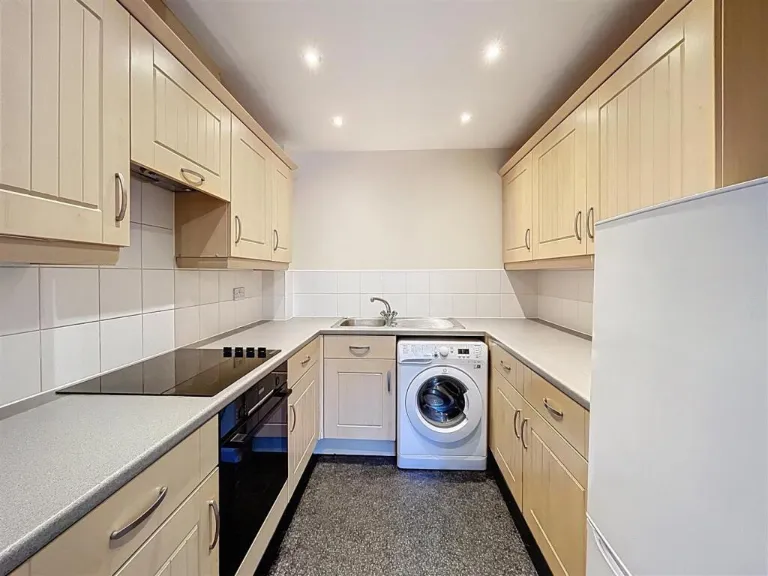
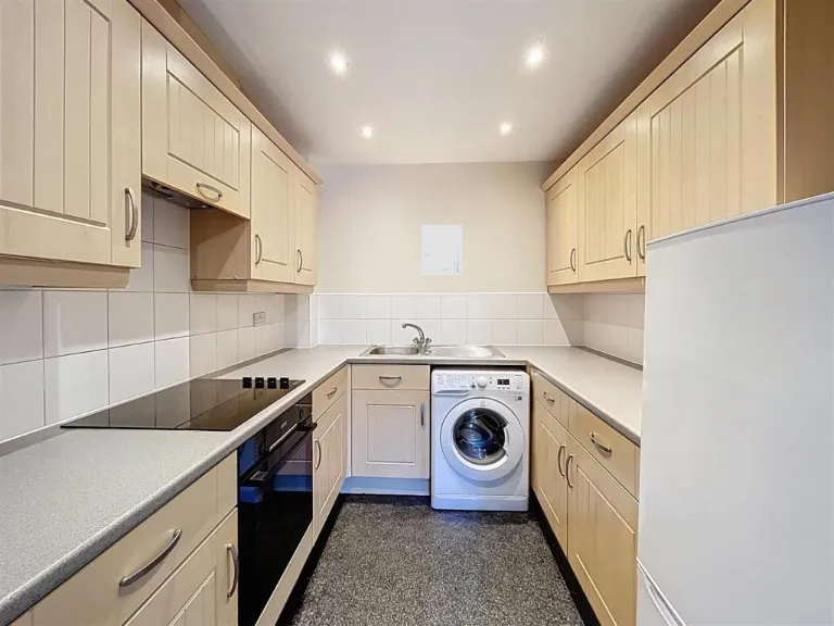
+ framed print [420,224,463,275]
